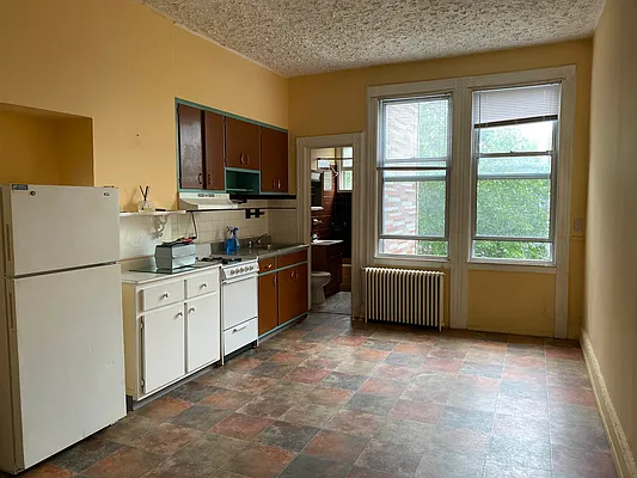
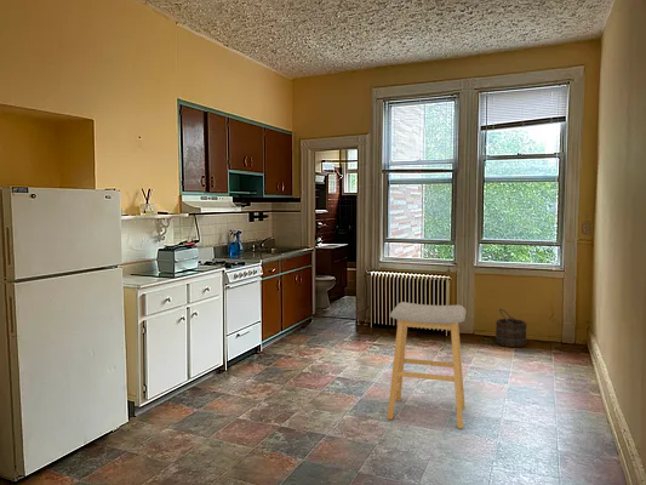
+ bucket [494,307,528,348]
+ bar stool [387,301,467,430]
